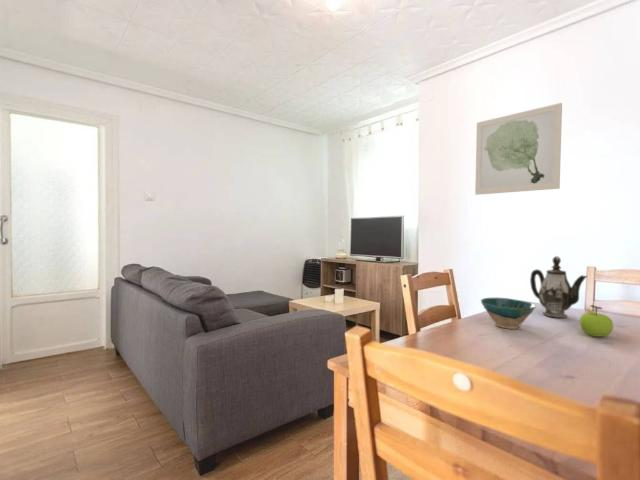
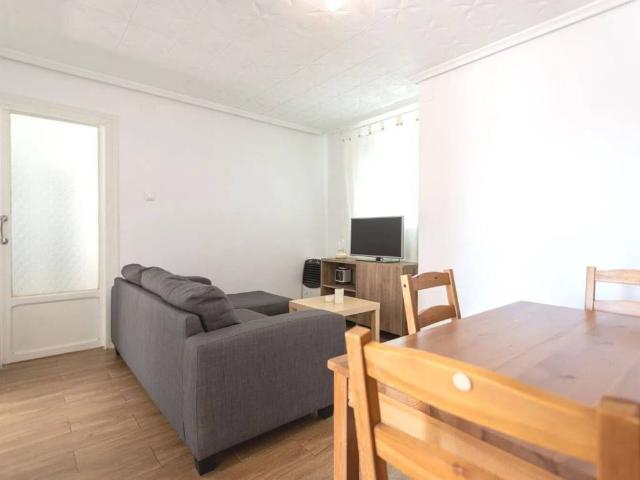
- fruit [578,304,614,338]
- bowl [480,296,537,330]
- teapot [529,255,588,319]
- wall art [474,102,563,196]
